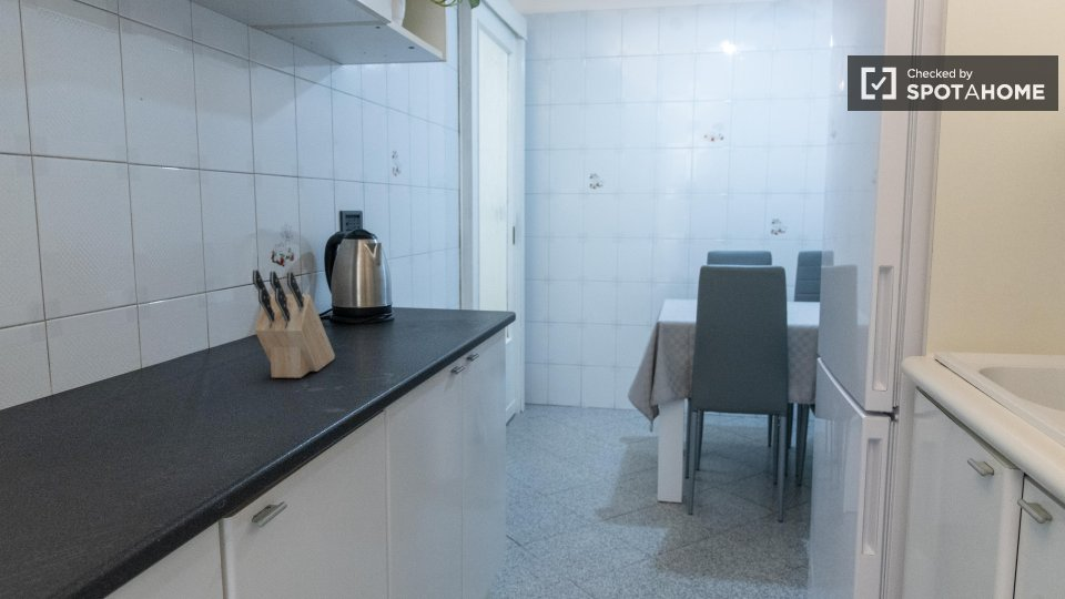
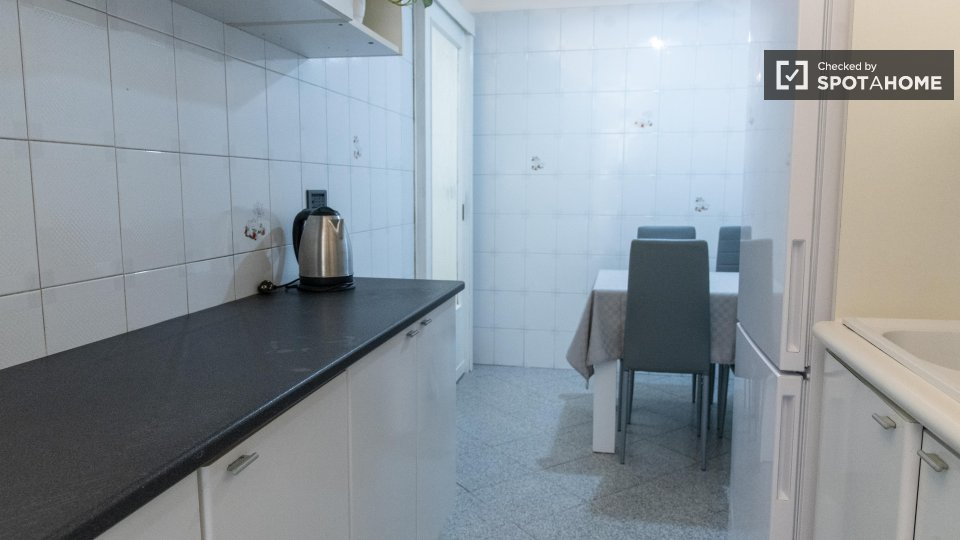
- knife block [252,268,336,379]
